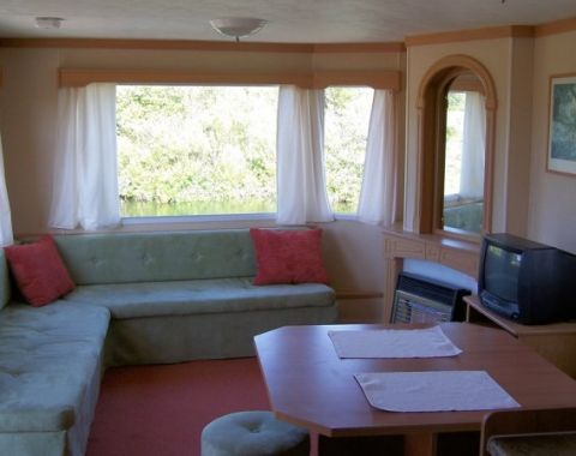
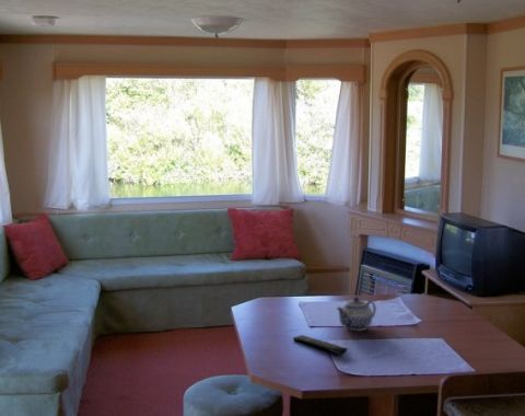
+ remote control [292,334,348,355]
+ teapot [336,296,377,332]
